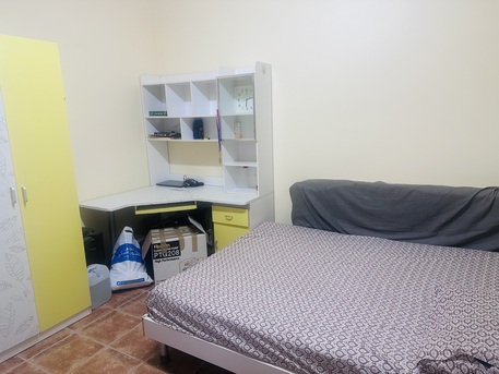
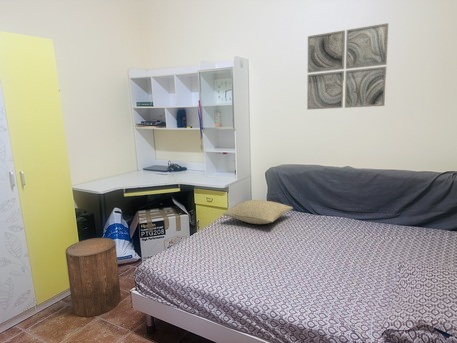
+ pillow [222,199,294,225]
+ stool [64,237,122,318]
+ wall art [306,22,389,110]
